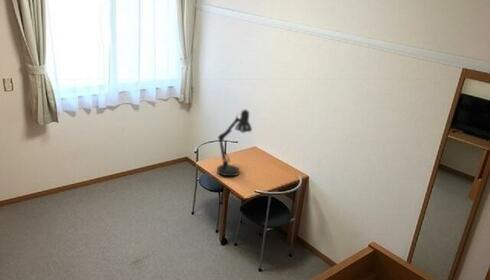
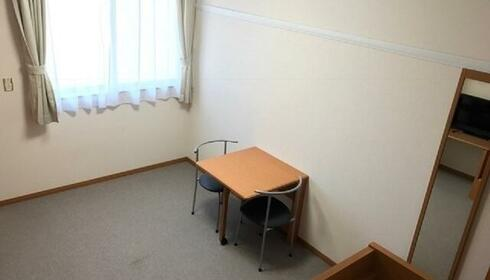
- desk lamp [216,109,253,177]
